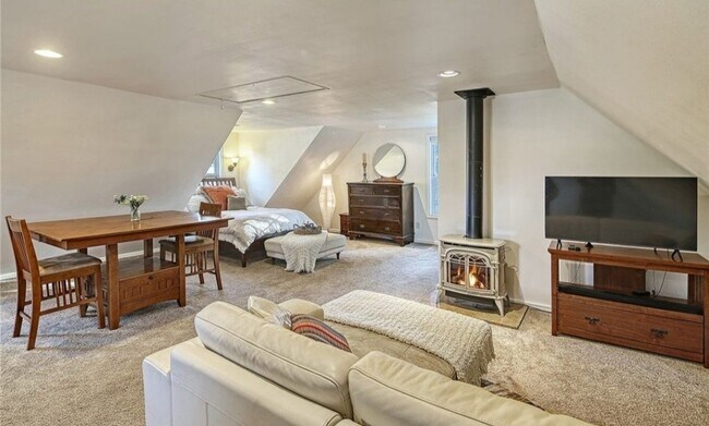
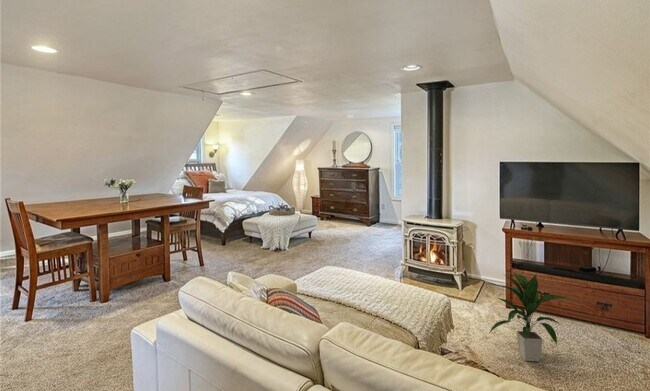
+ indoor plant [488,272,571,362]
